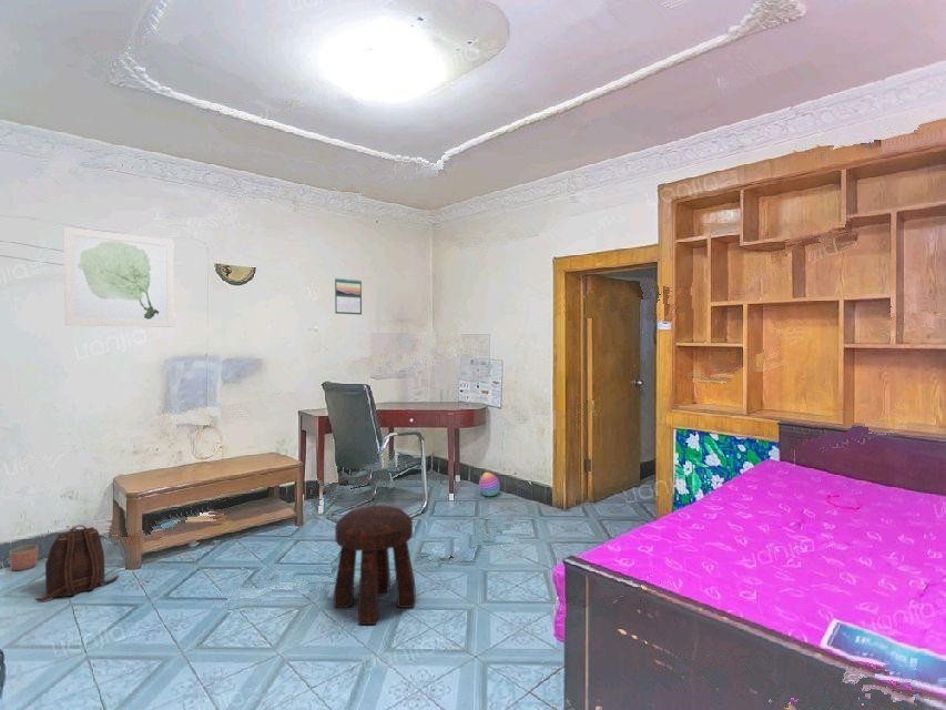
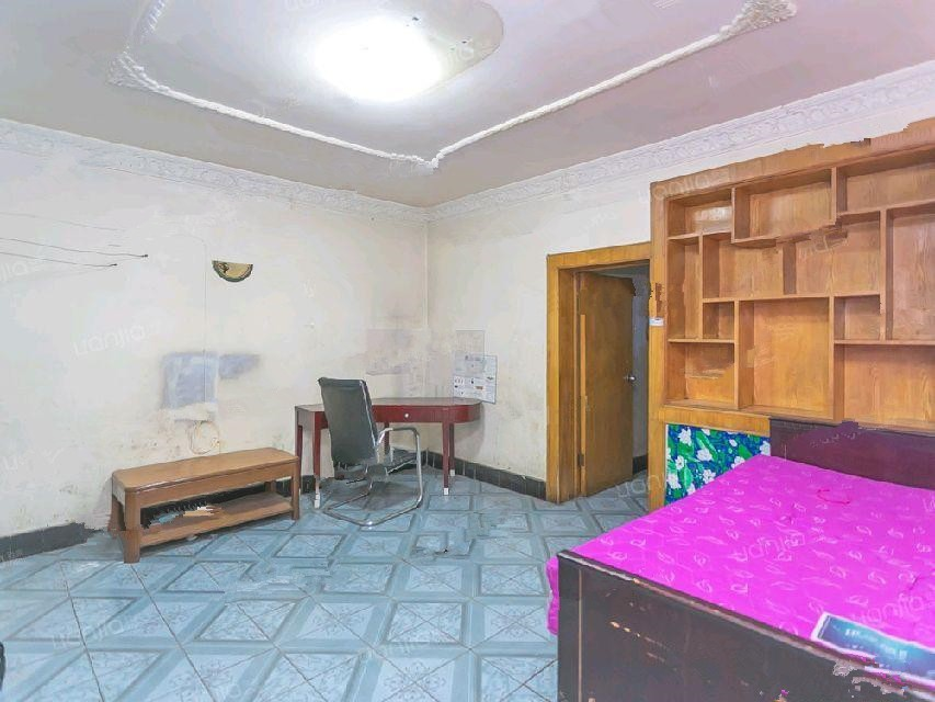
- stool [333,505,417,626]
- calendar [334,277,363,316]
- planter [8,544,39,571]
- stacking toy [478,471,501,497]
- backpack [33,524,120,602]
- wall art [62,226,176,328]
